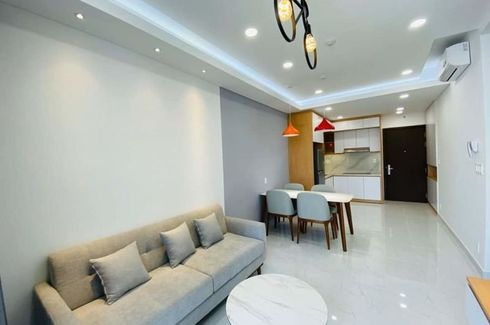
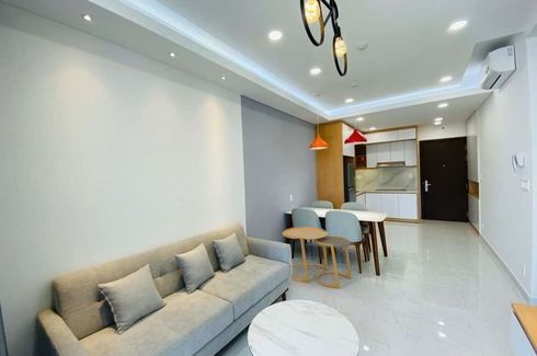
+ side table [282,226,353,289]
